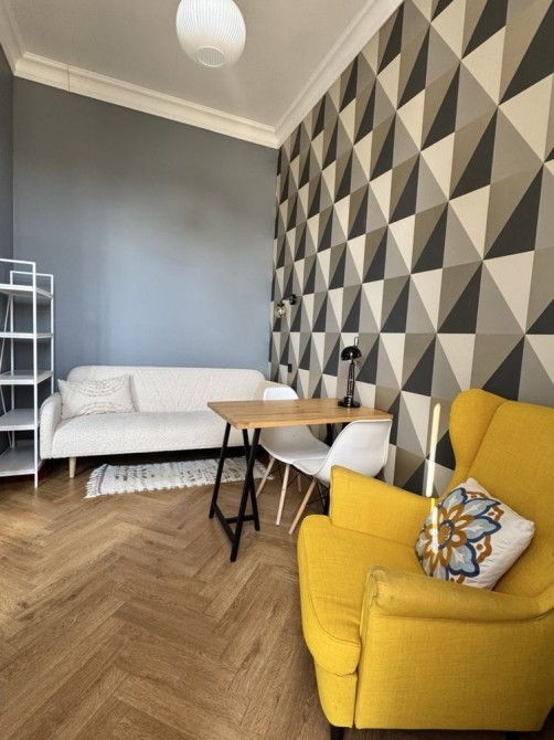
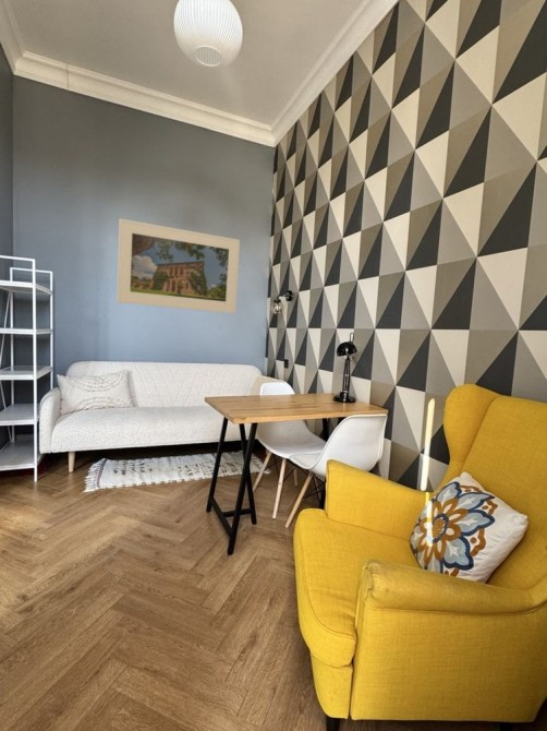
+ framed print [116,217,241,314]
